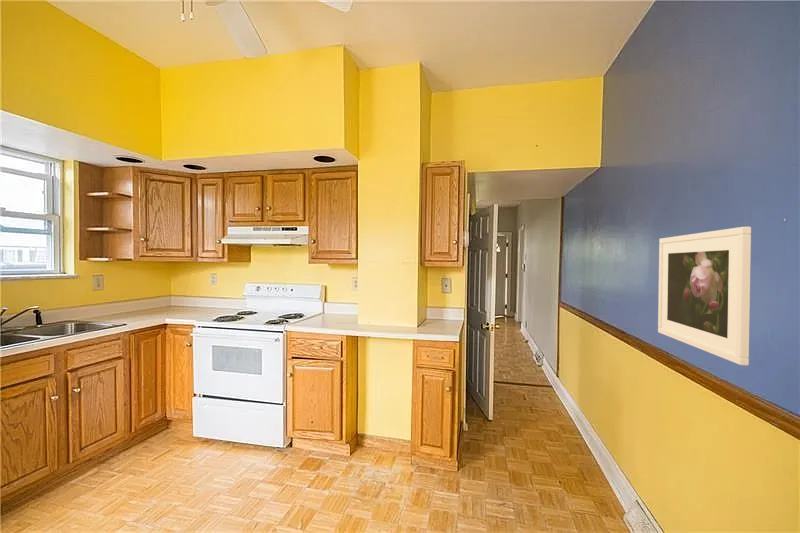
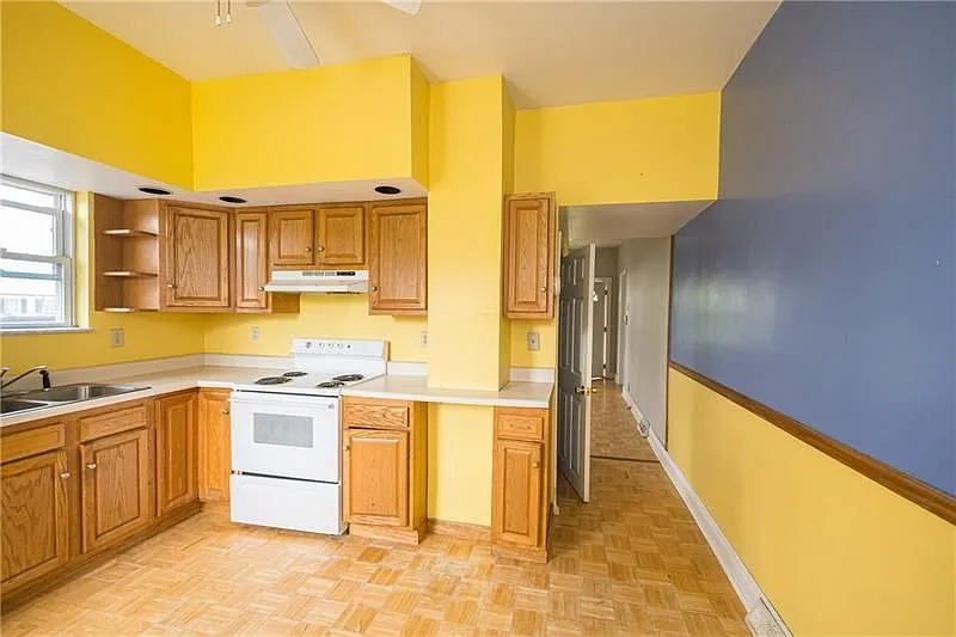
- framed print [657,226,752,366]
